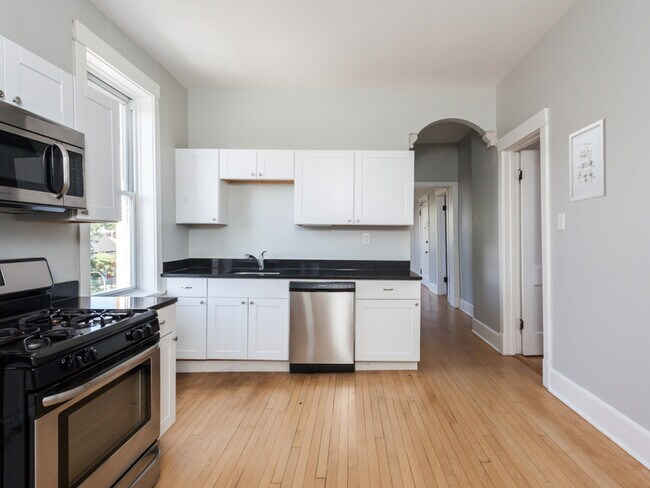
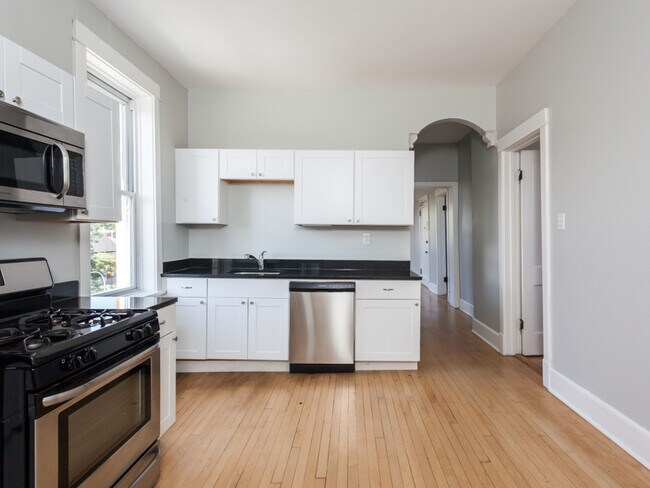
- wall art [568,118,607,203]
